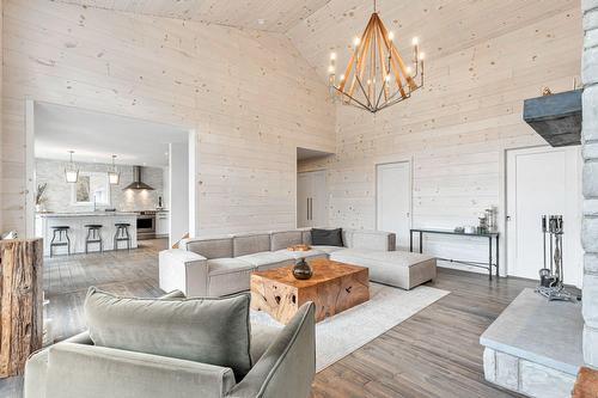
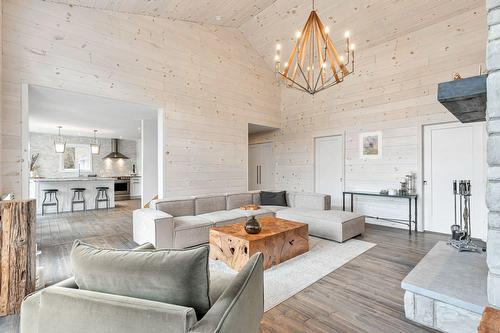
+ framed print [358,130,383,160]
